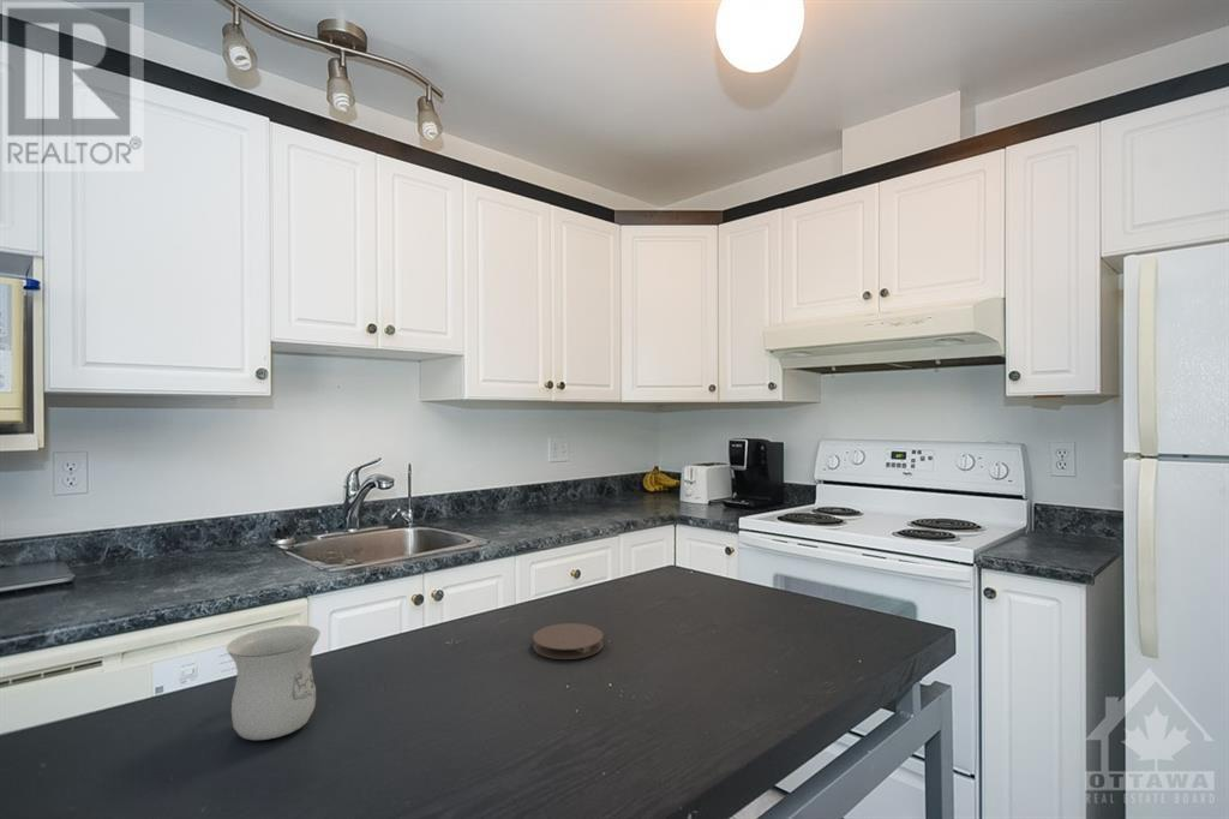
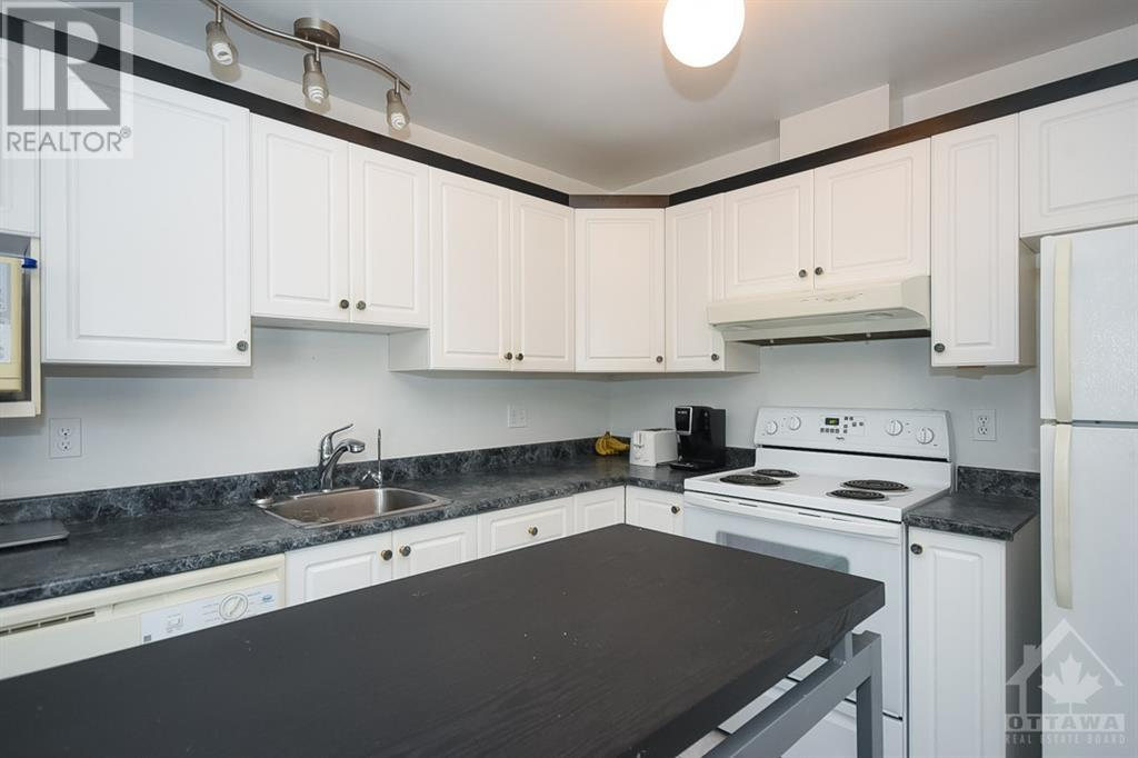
- mug [226,624,322,741]
- coaster [532,622,605,660]
